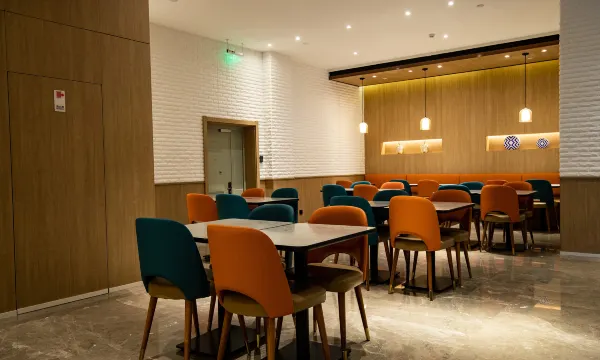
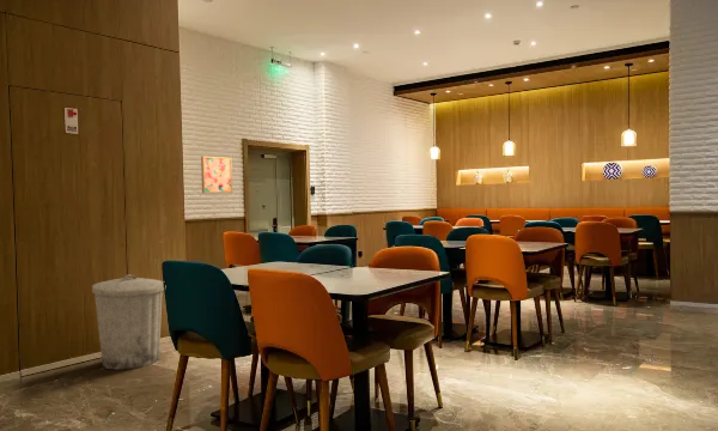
+ wall art [200,156,233,194]
+ trash can [91,273,165,371]
